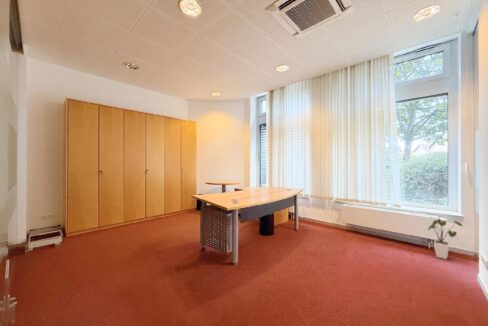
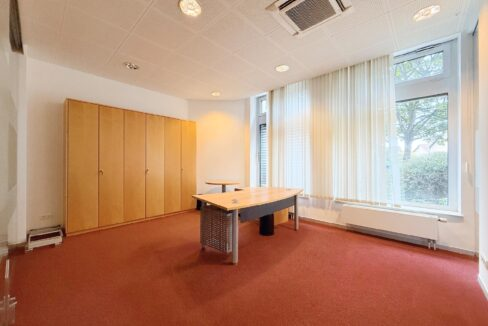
- house plant [427,219,464,260]
